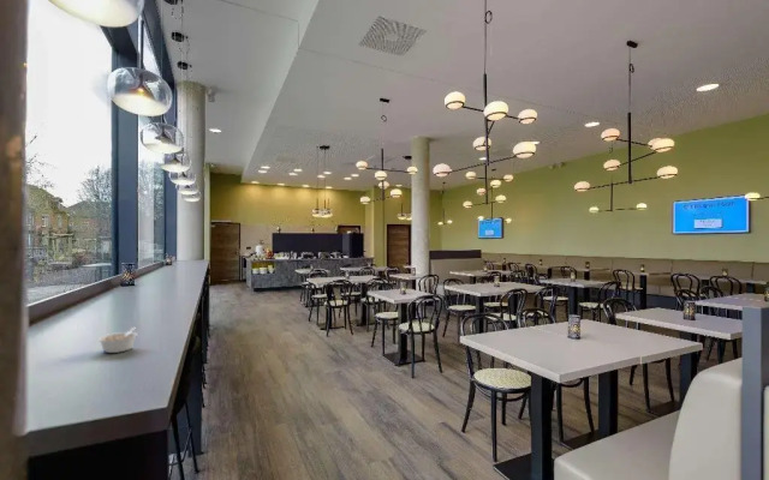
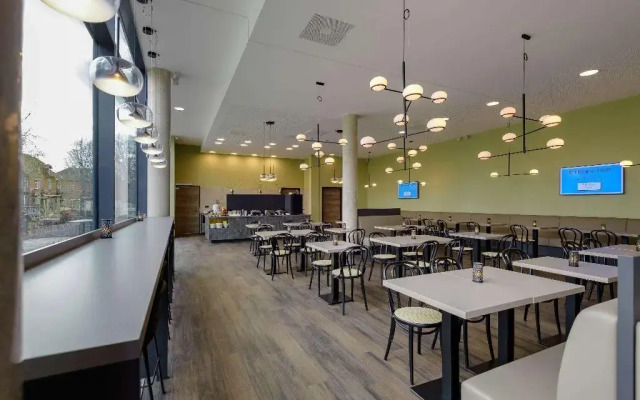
- legume [96,326,139,354]
